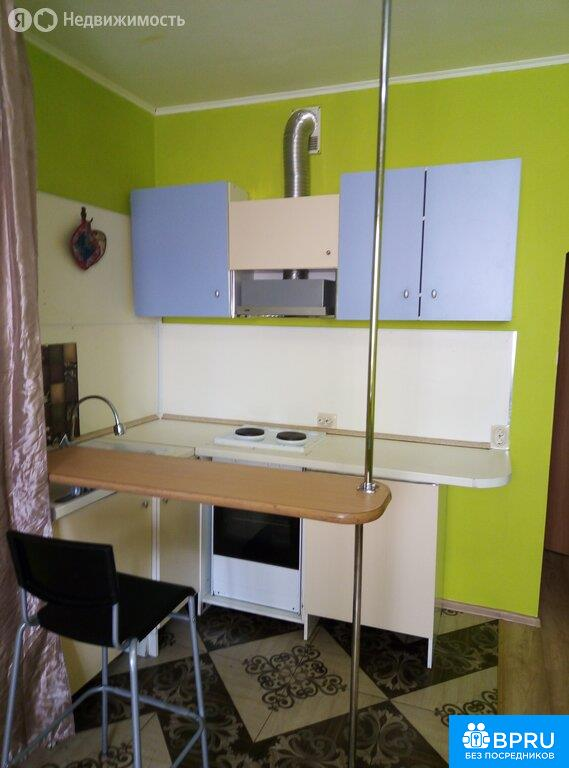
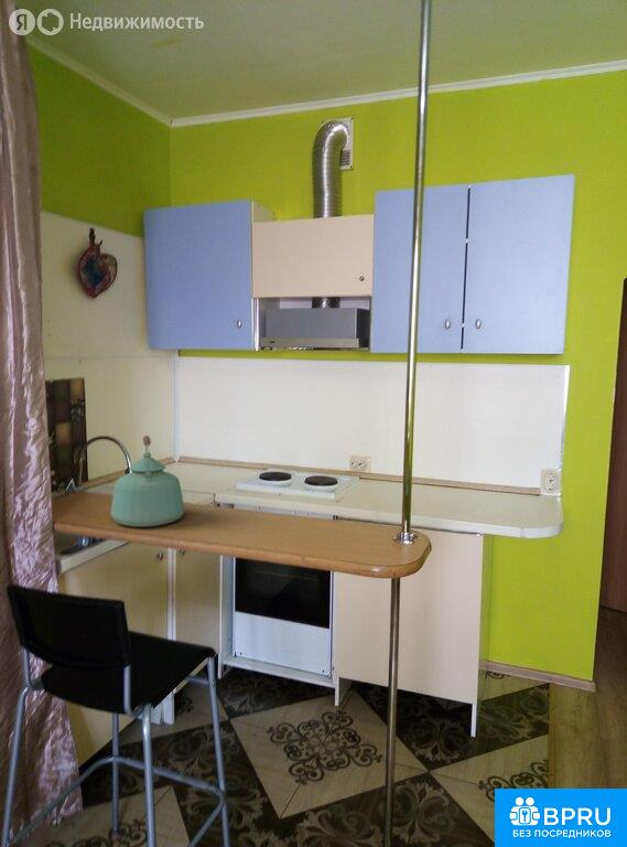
+ kettle [110,435,185,528]
